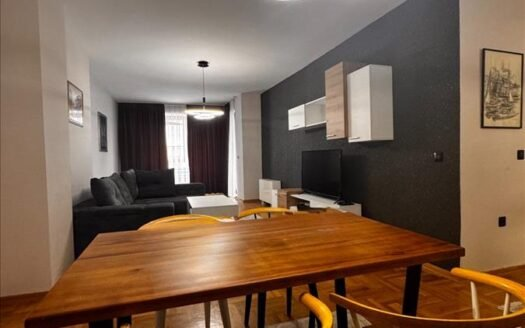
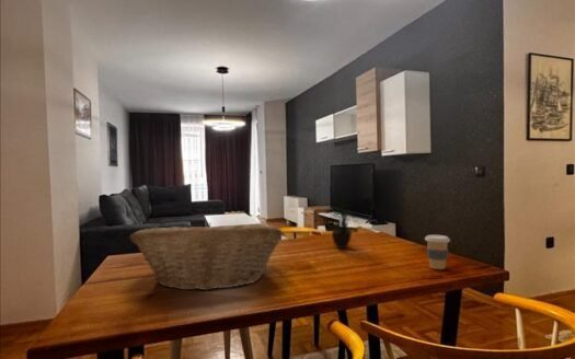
+ coffee cup [424,234,451,270]
+ fruit basket [128,221,285,291]
+ potted plant [323,178,361,250]
